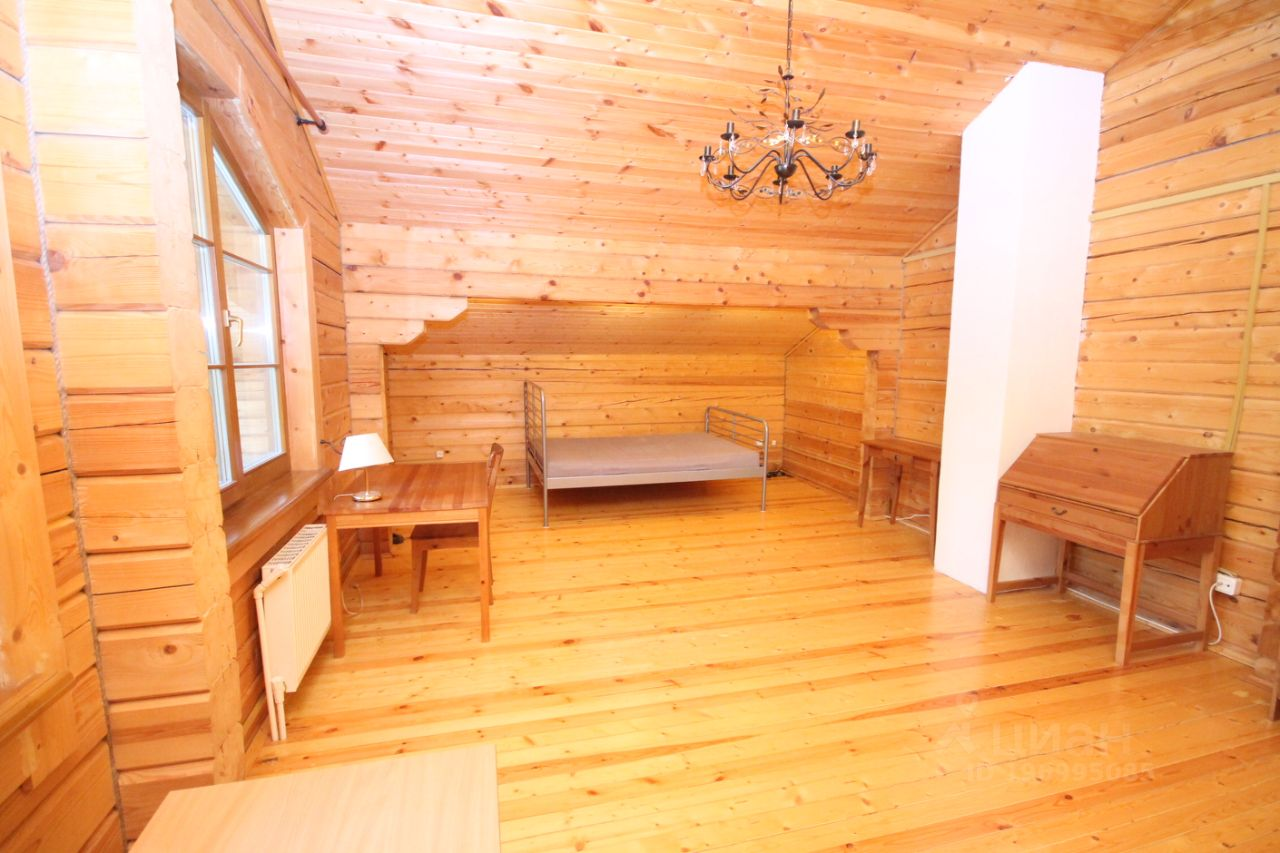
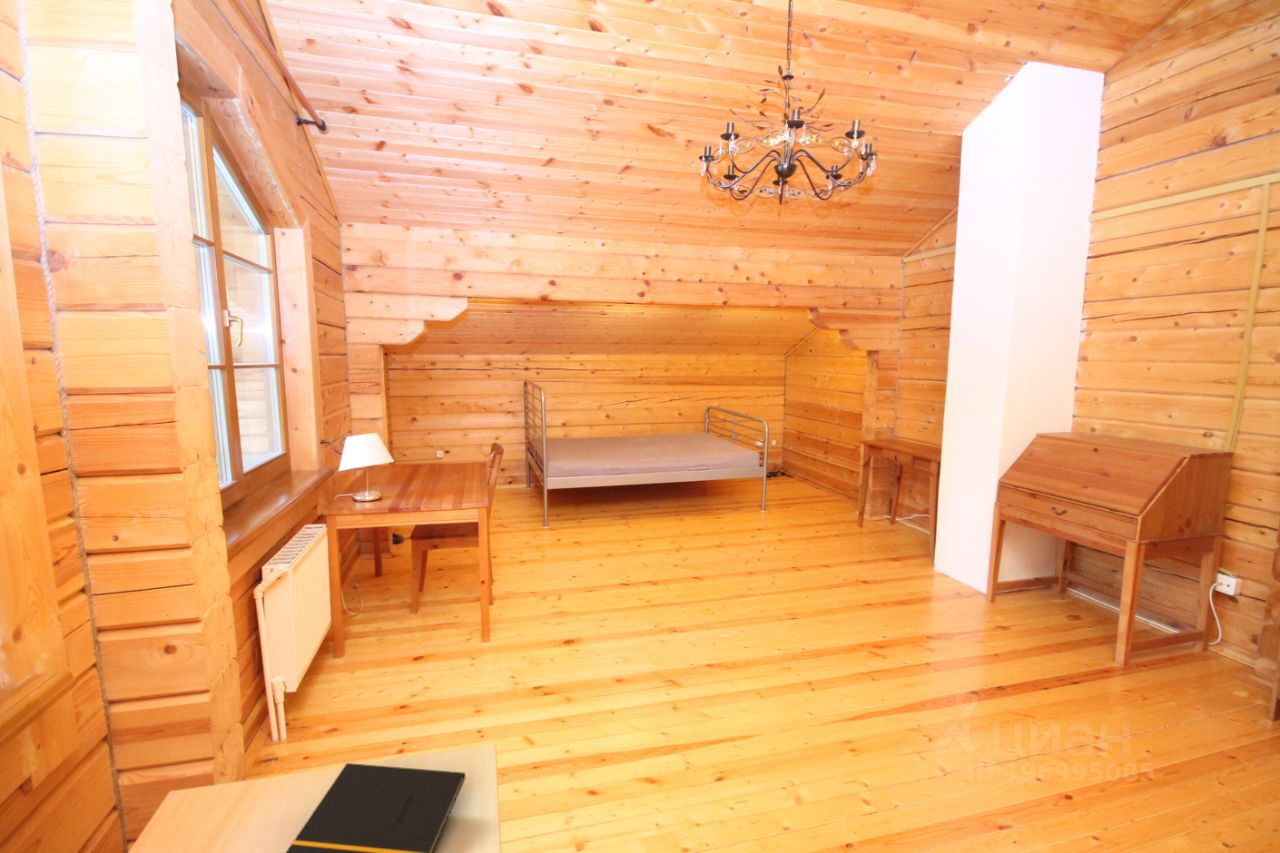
+ notepad [285,762,466,853]
